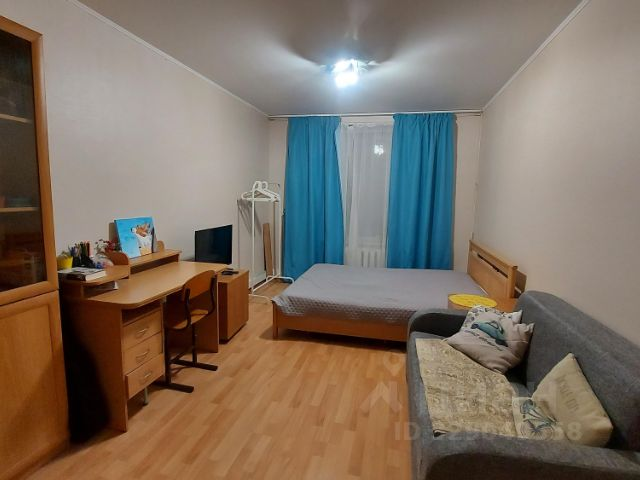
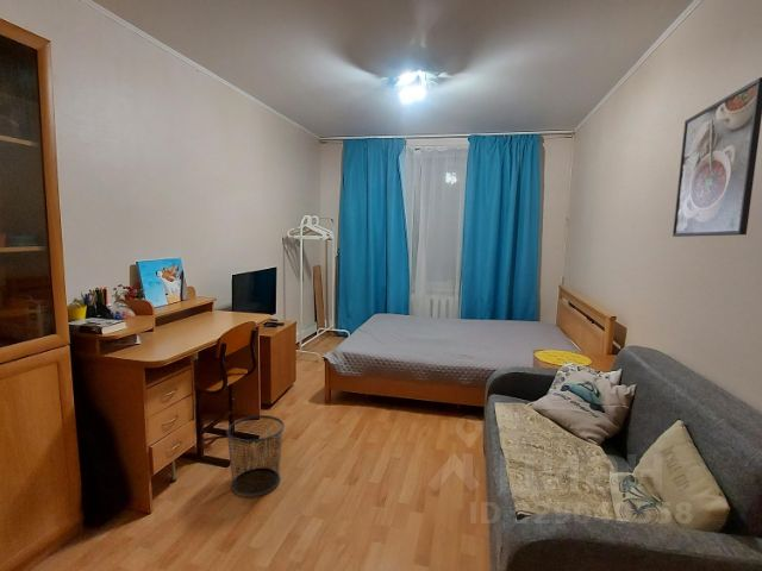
+ waste bin [225,414,286,497]
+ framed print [672,76,762,238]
